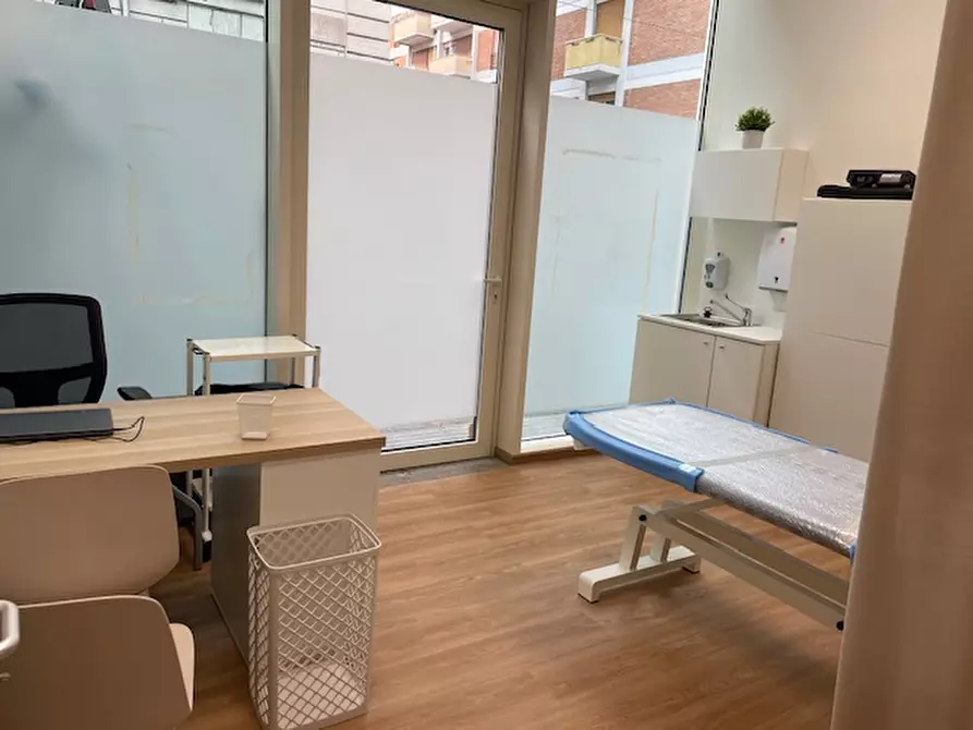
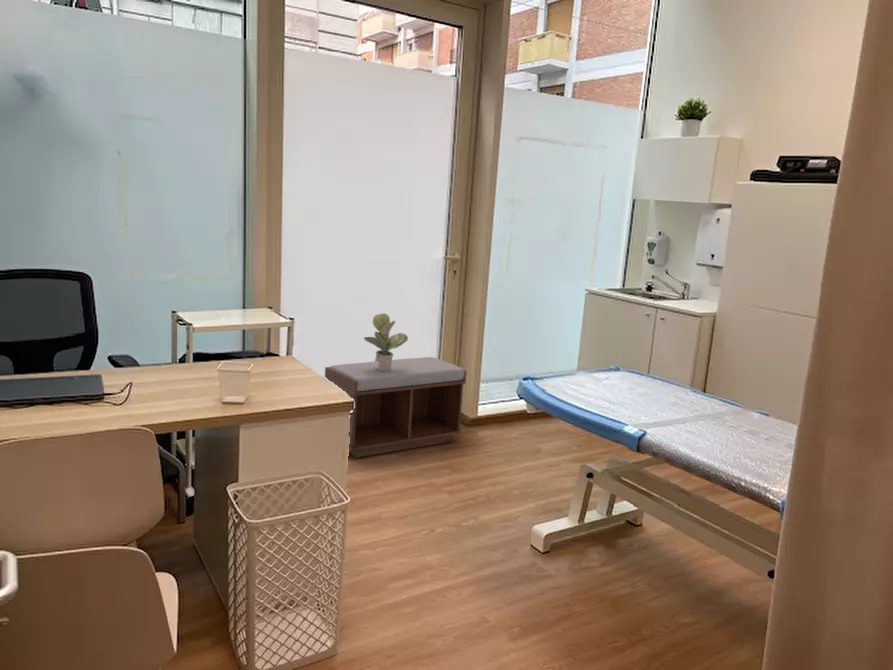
+ potted plant [363,312,409,371]
+ bench [324,356,467,459]
